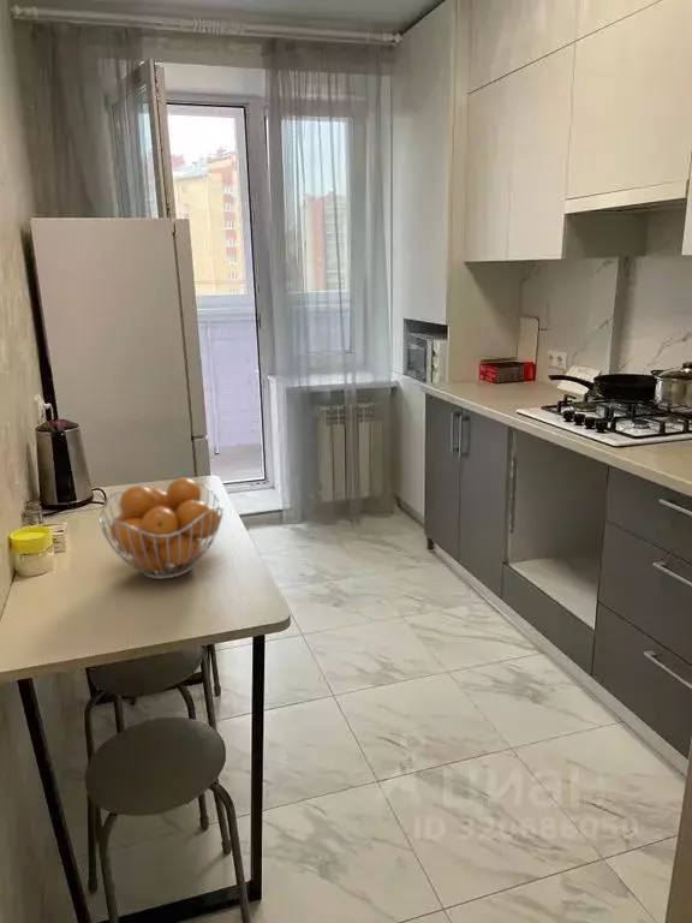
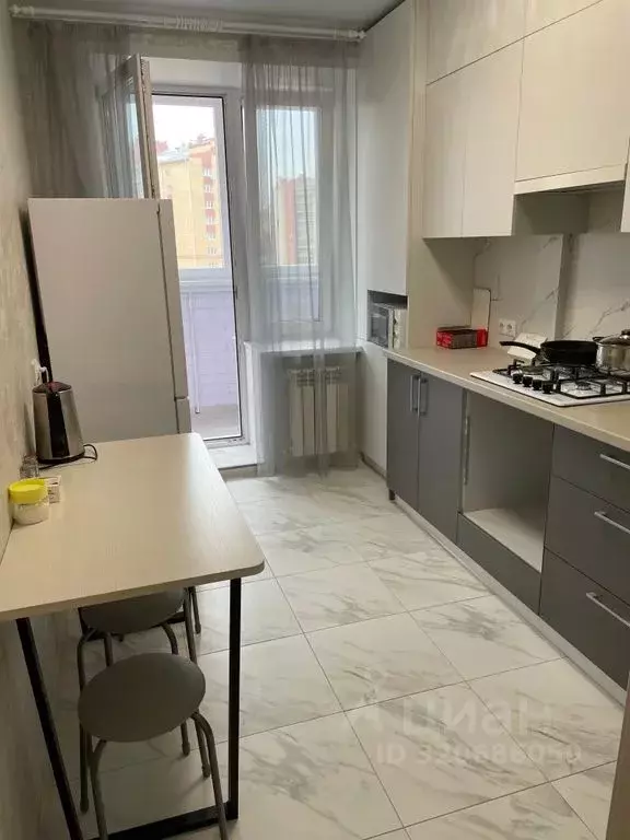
- fruit basket [99,477,225,580]
